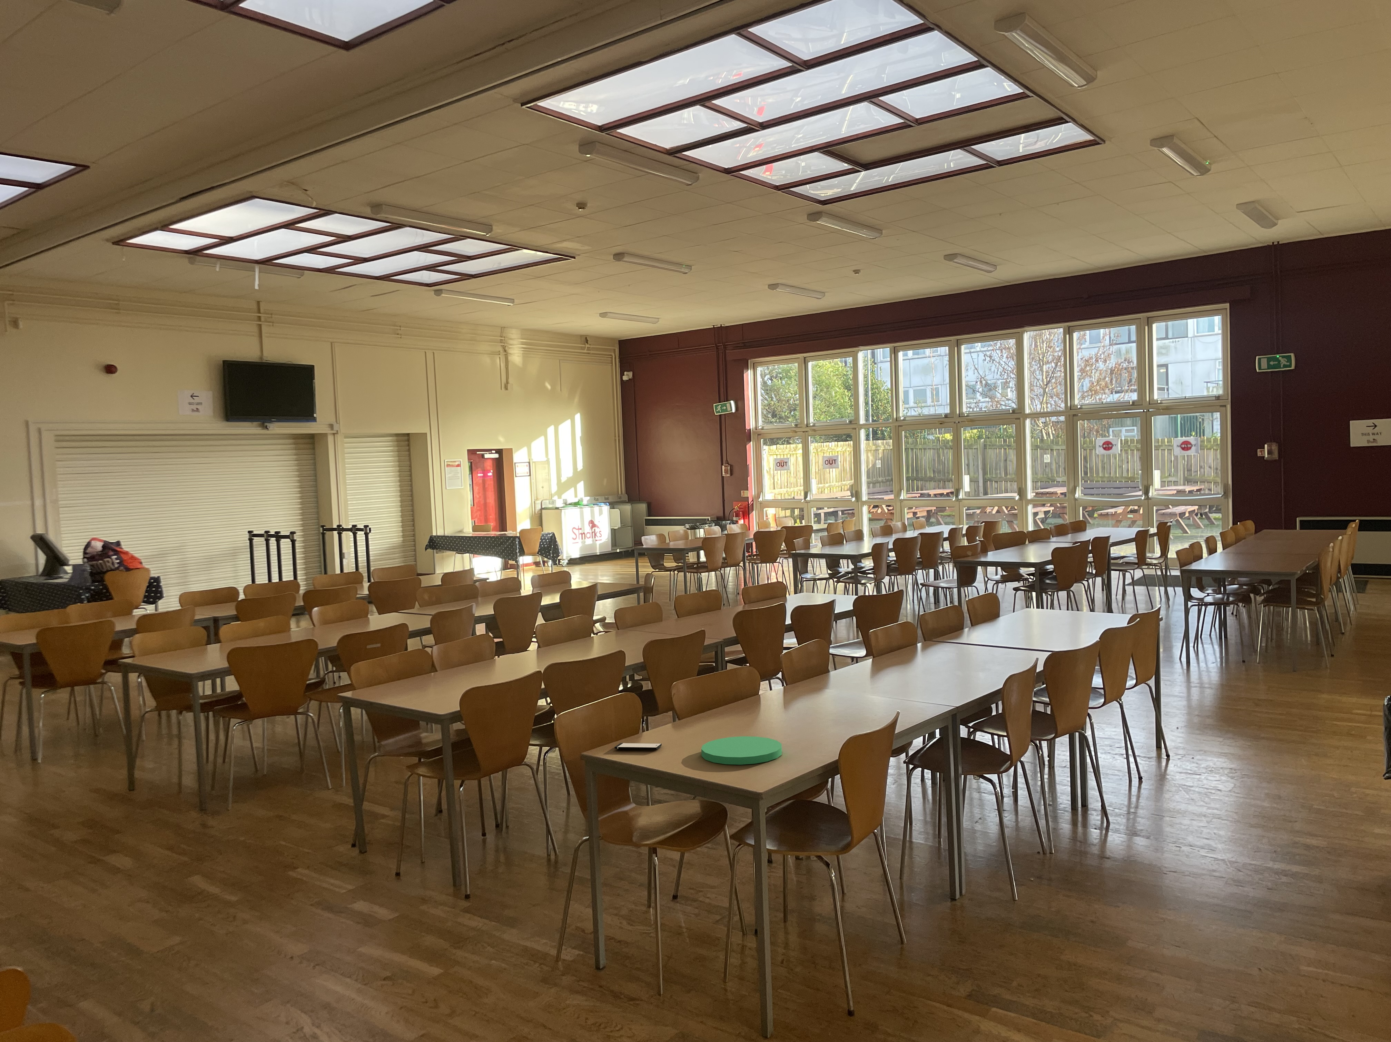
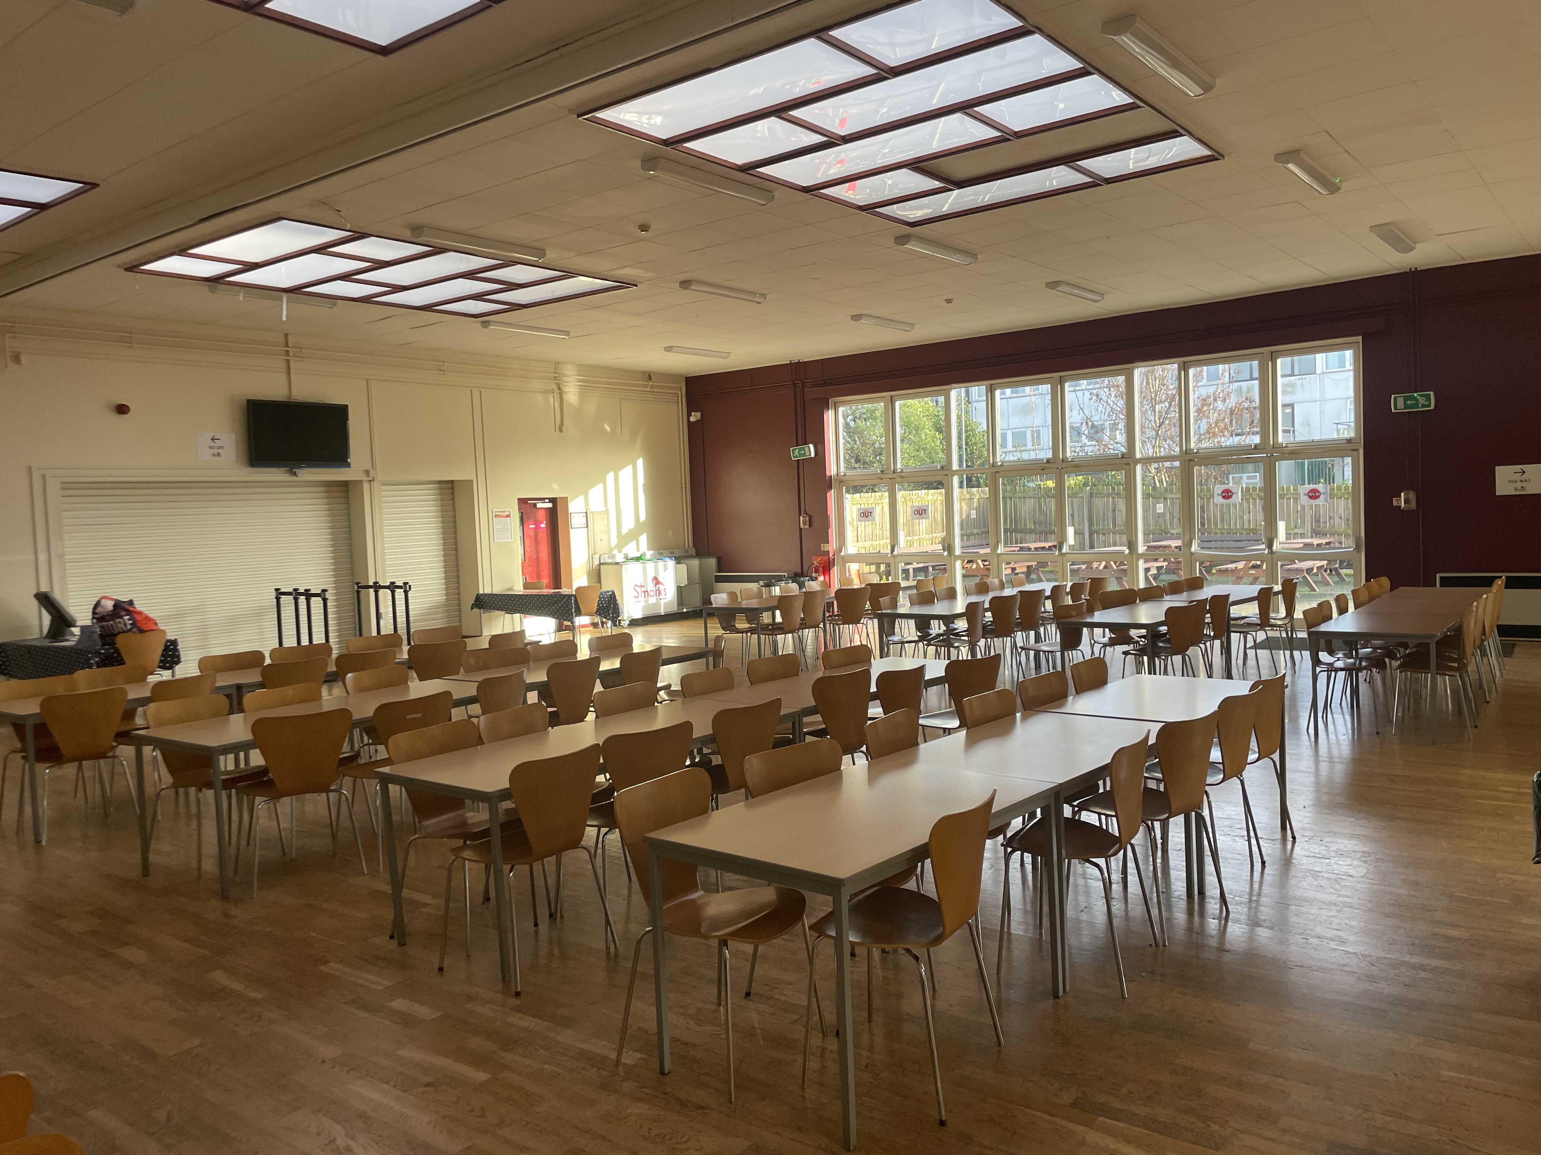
- smartphone [614,742,662,750]
- plate [701,736,782,765]
